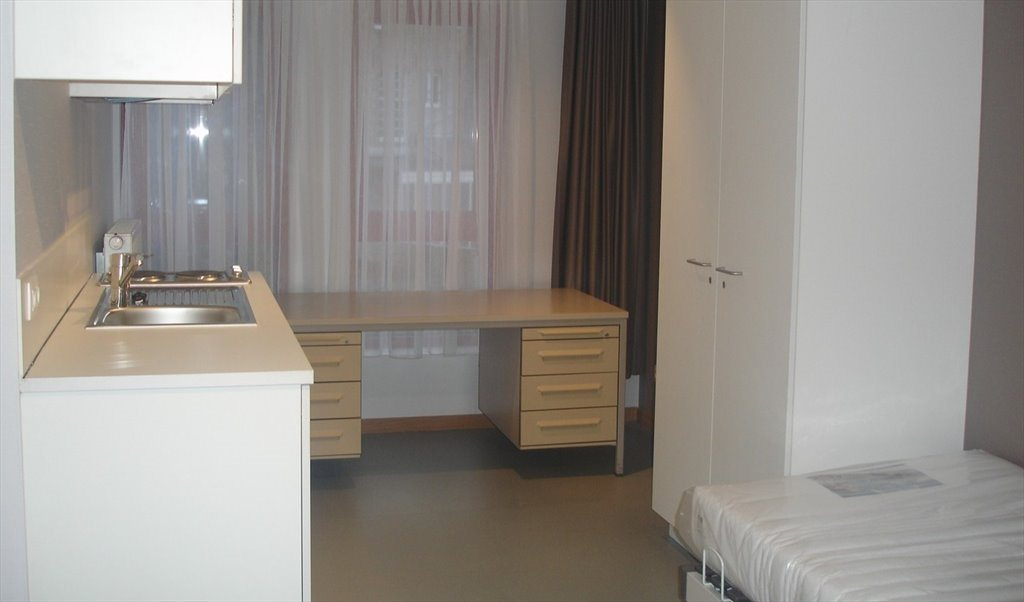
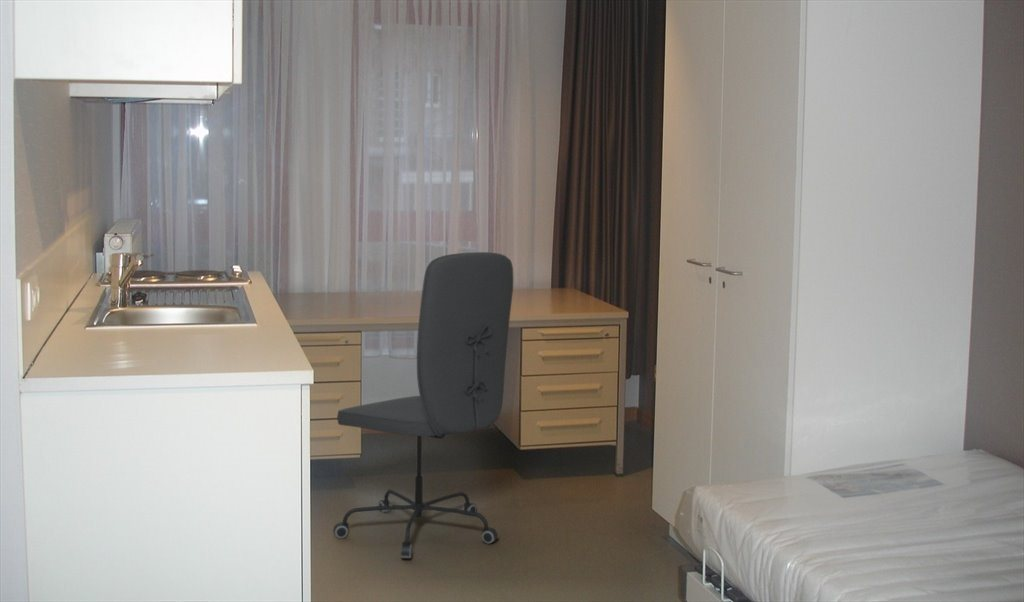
+ office chair [332,251,514,559]
